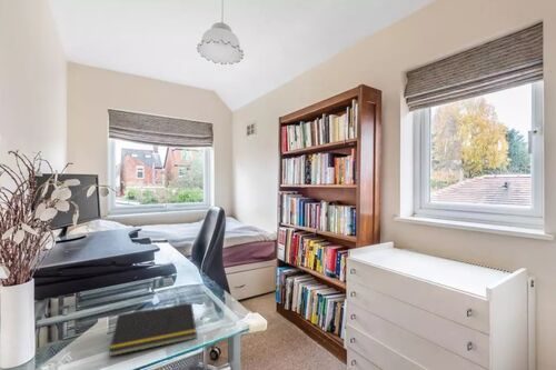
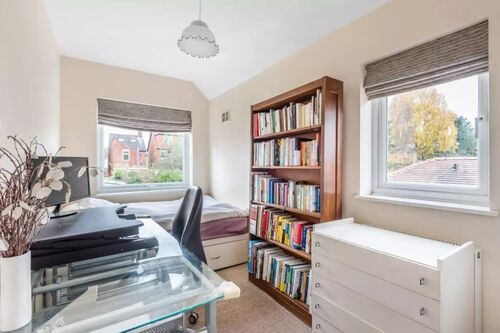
- notepad [108,302,198,358]
